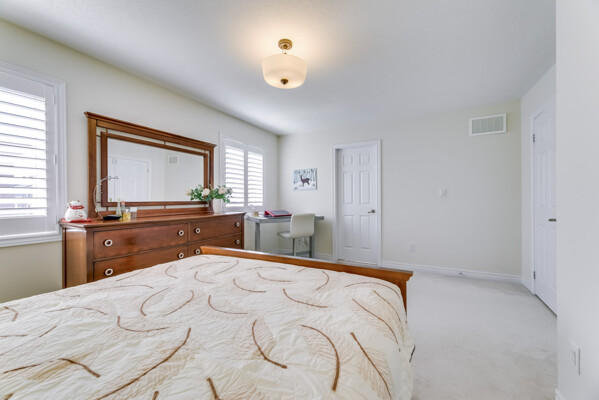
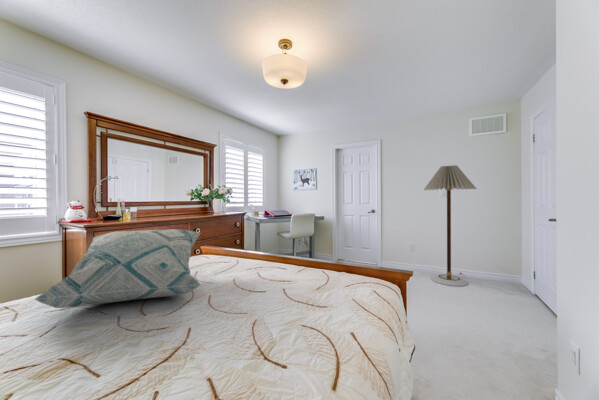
+ decorative pillow [33,228,203,309]
+ floor lamp [423,164,478,287]
